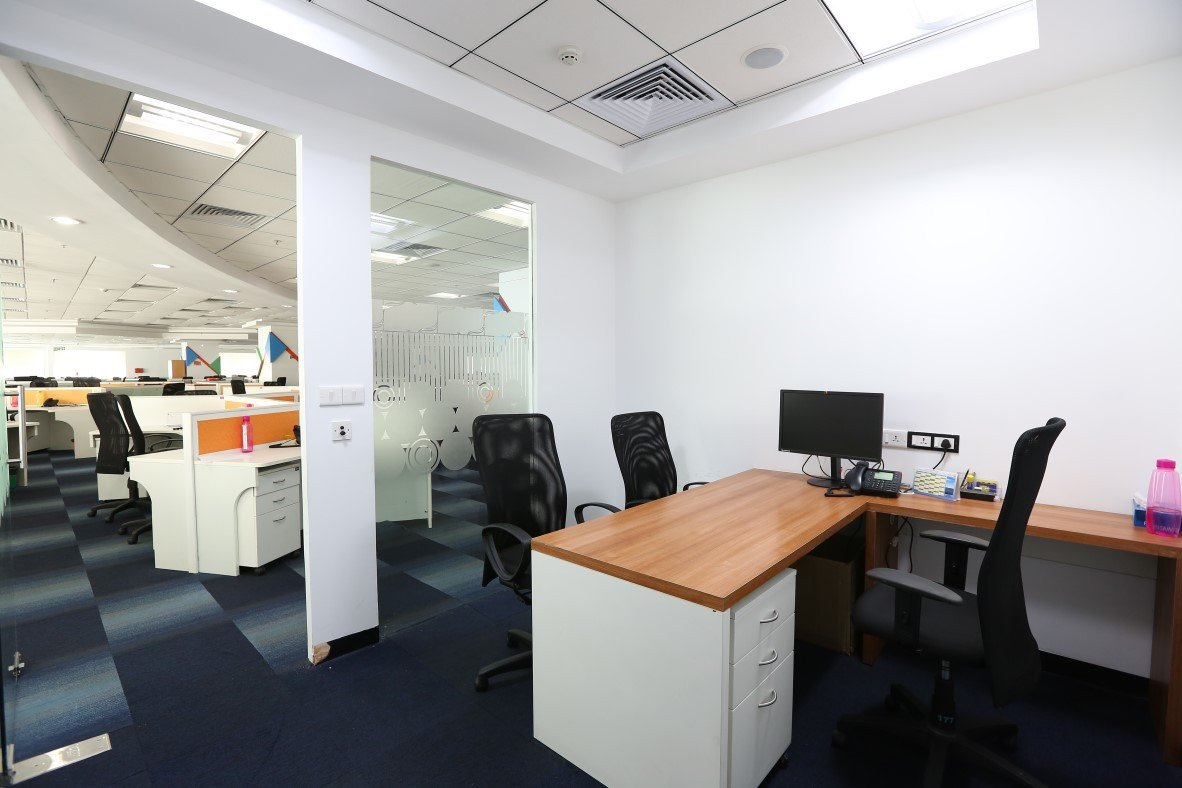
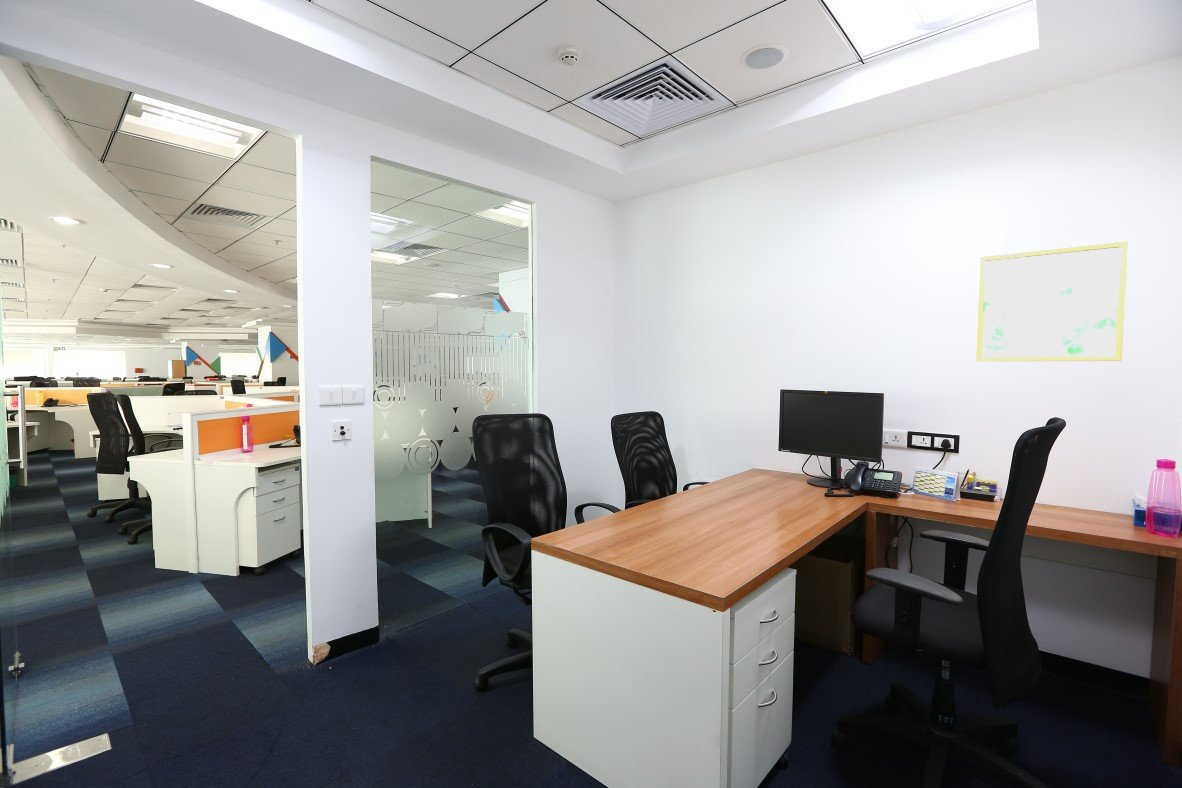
+ wall art [975,240,1129,362]
